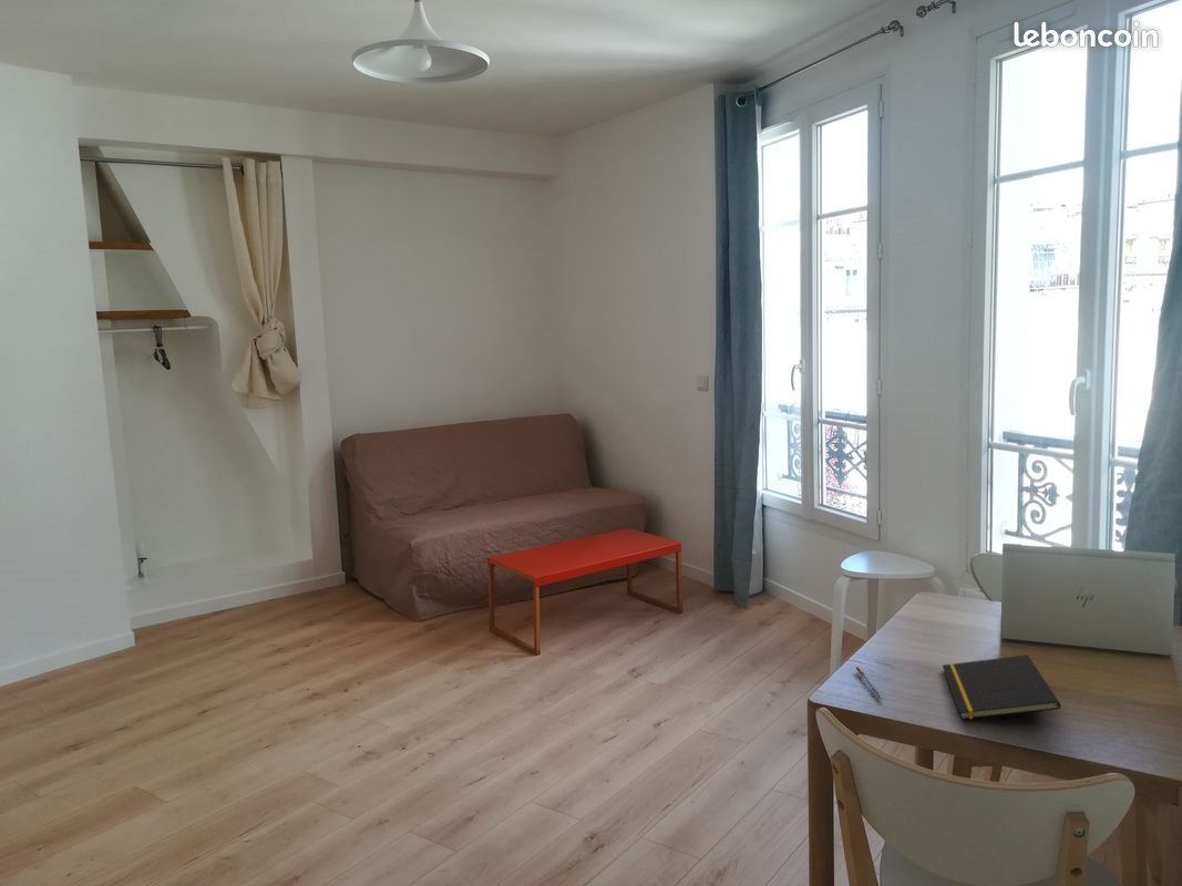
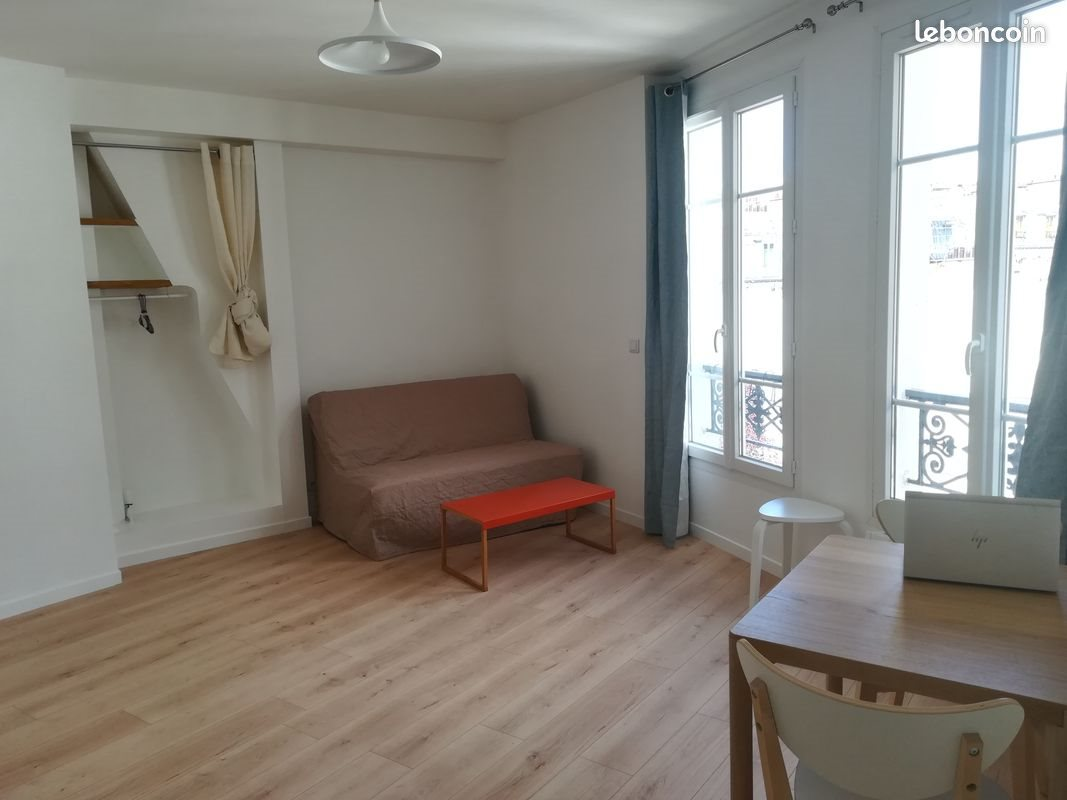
- notepad [942,653,1062,721]
- pen [854,666,884,700]
